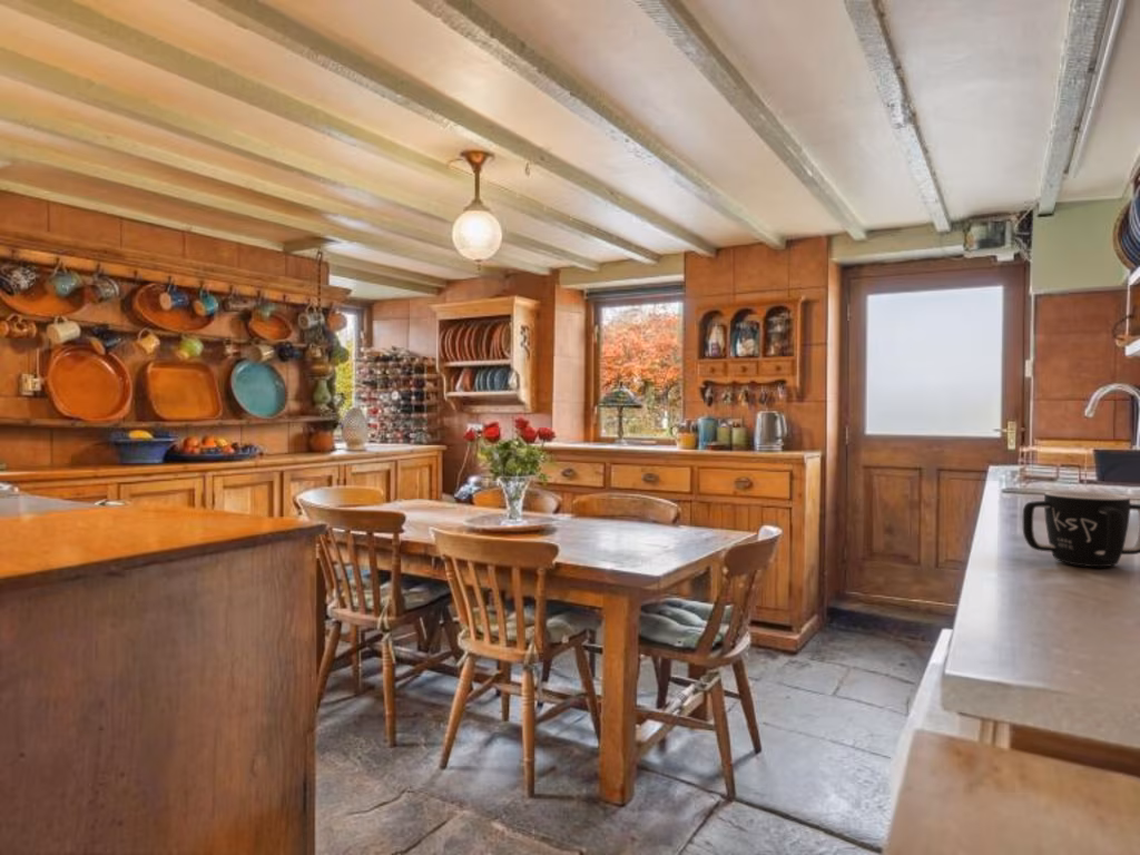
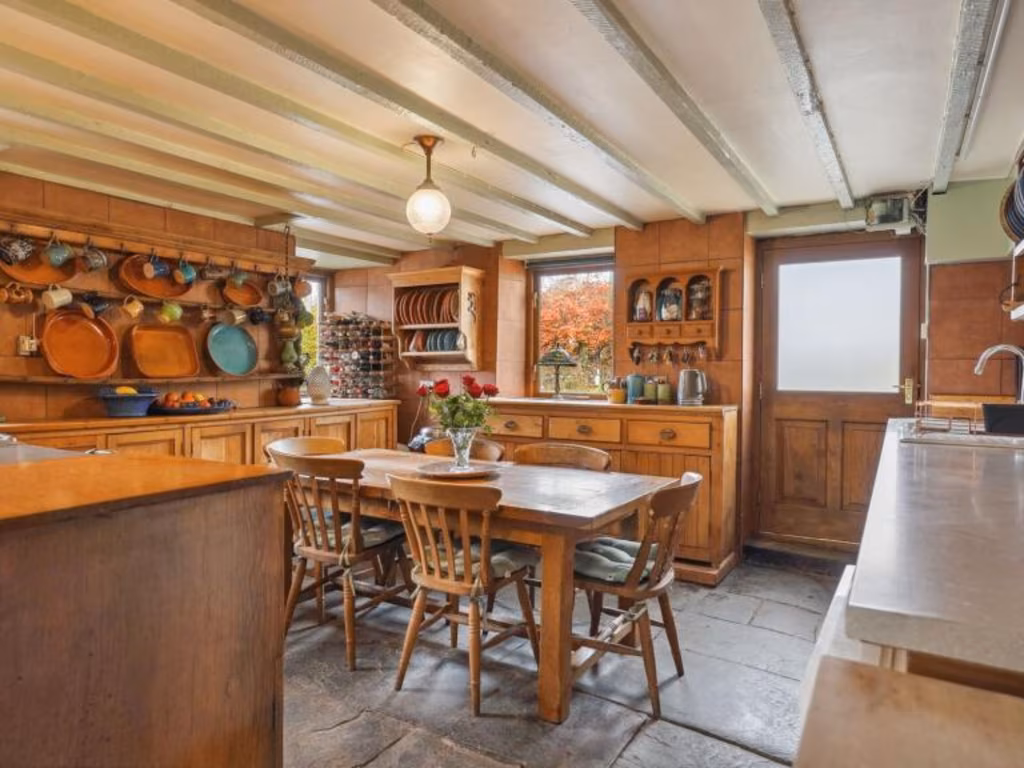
- mug [1022,490,1140,568]
